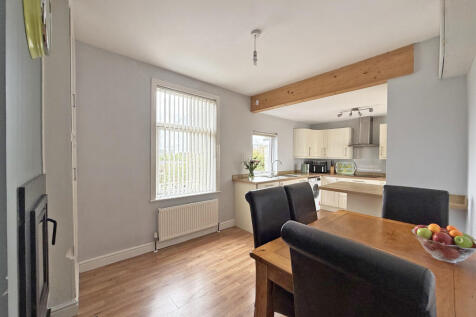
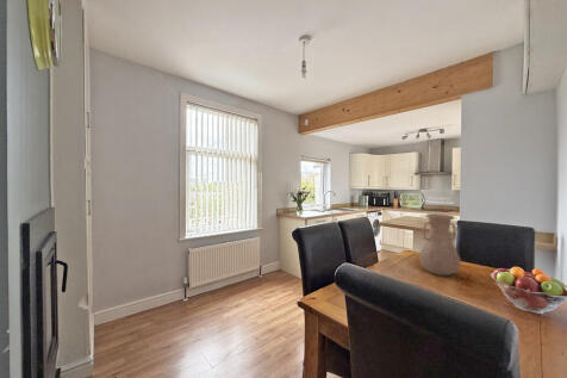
+ vase [418,212,462,277]
